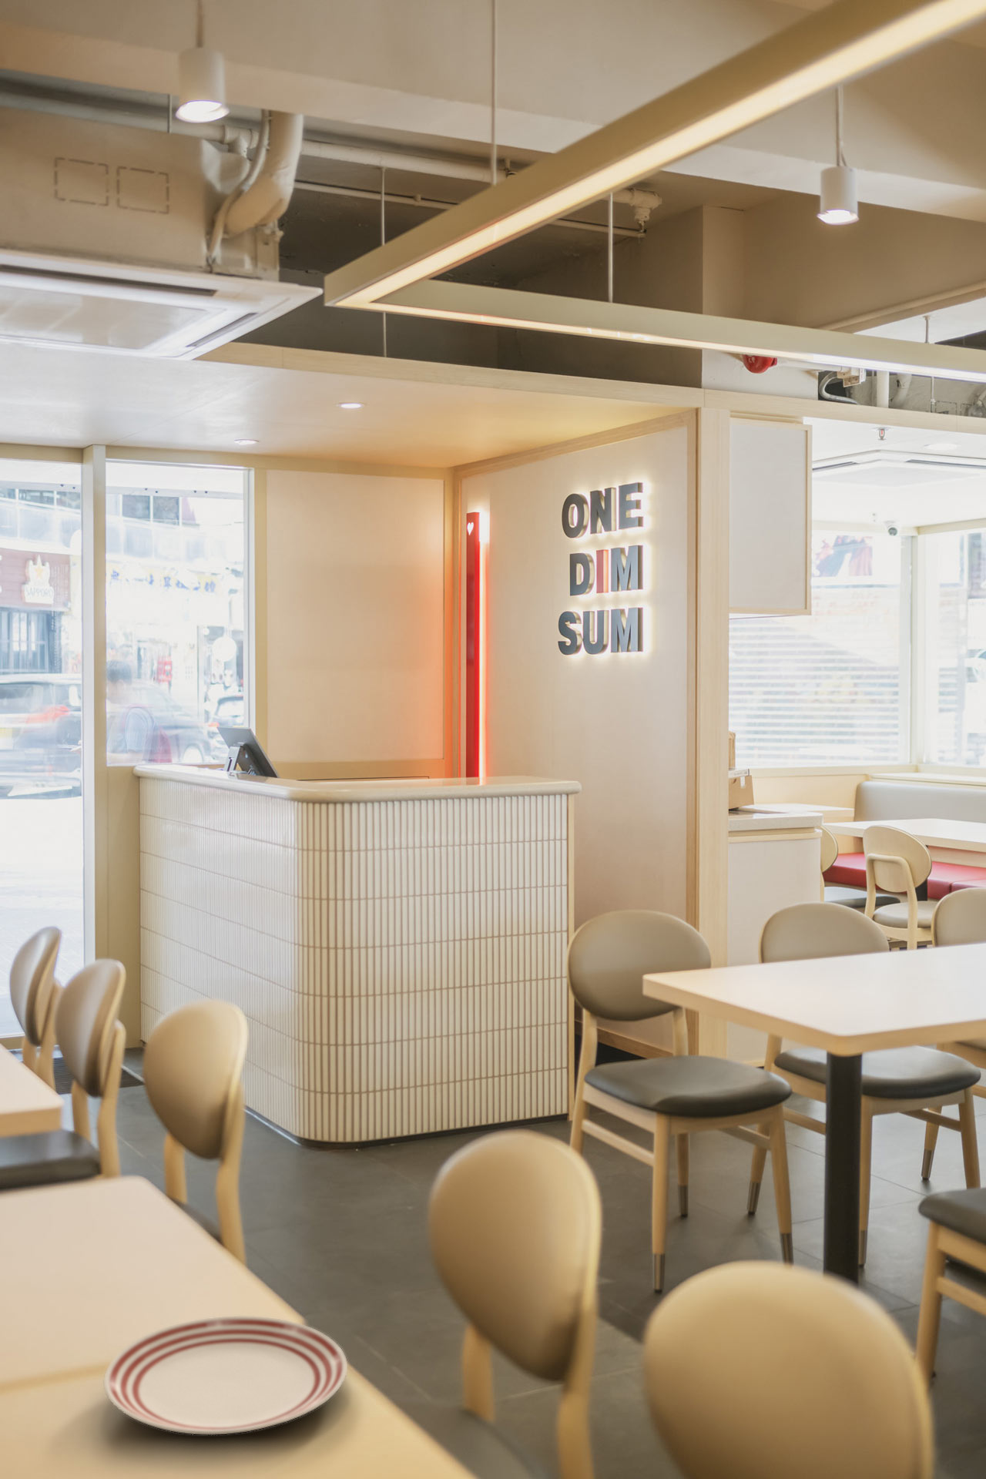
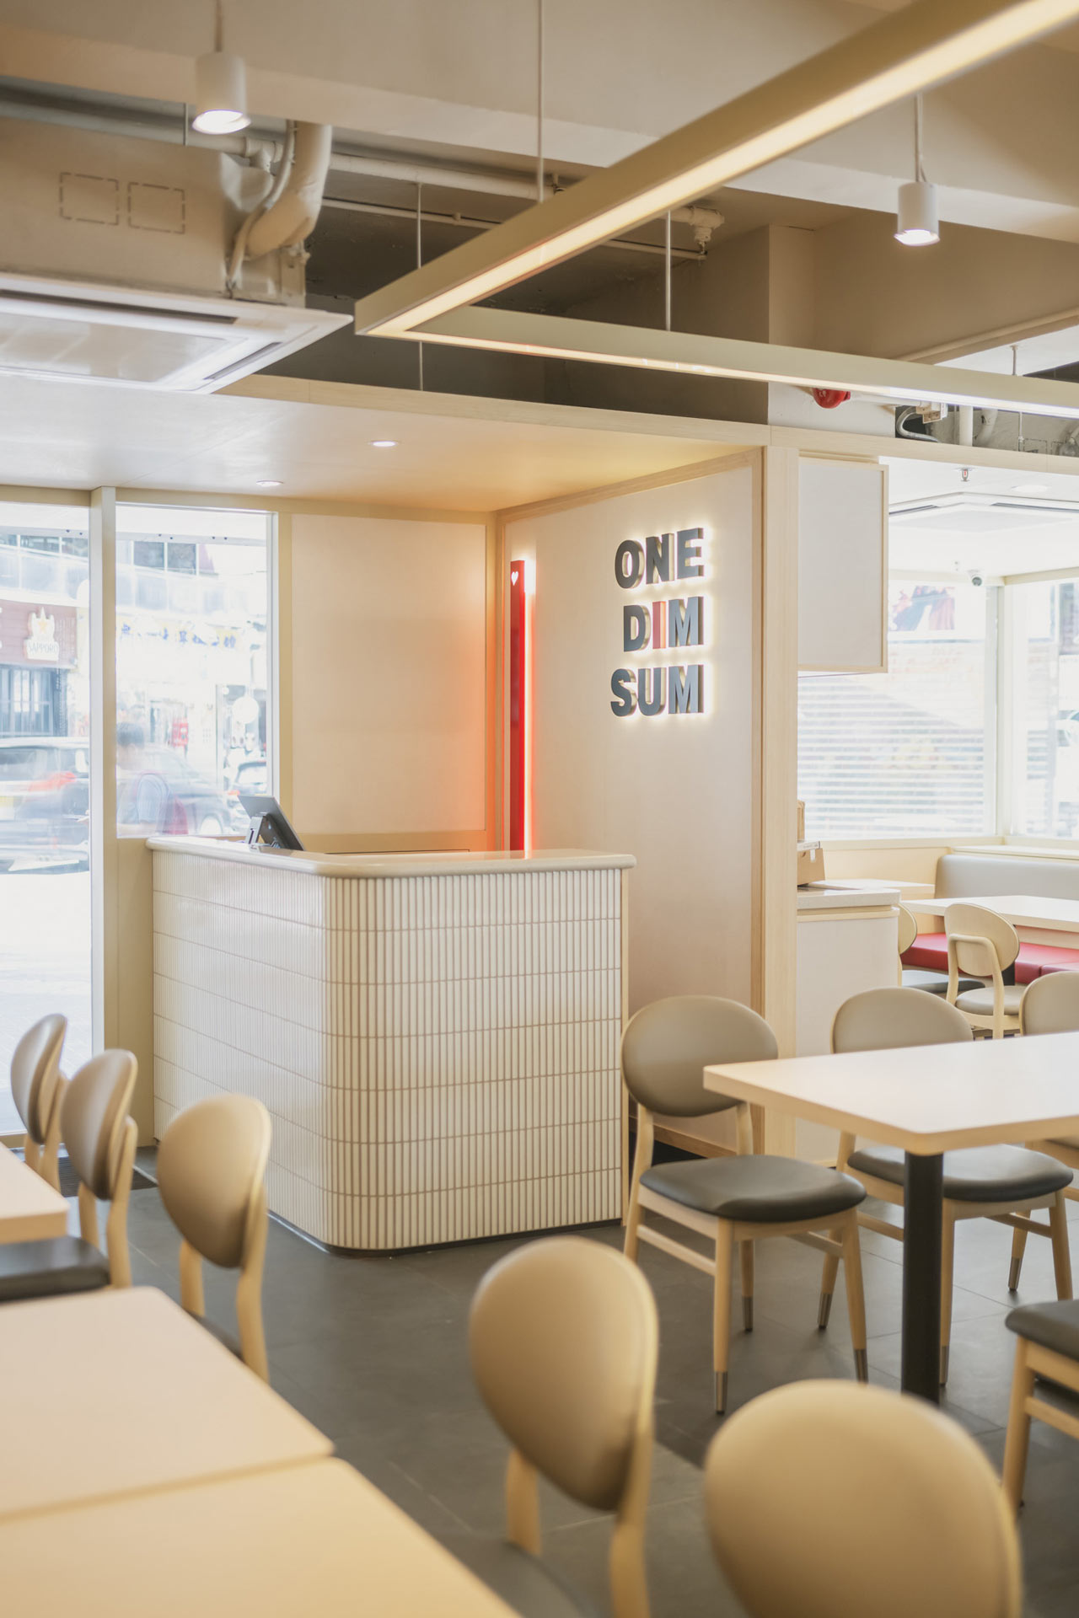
- dinner plate [103,1315,348,1435]
